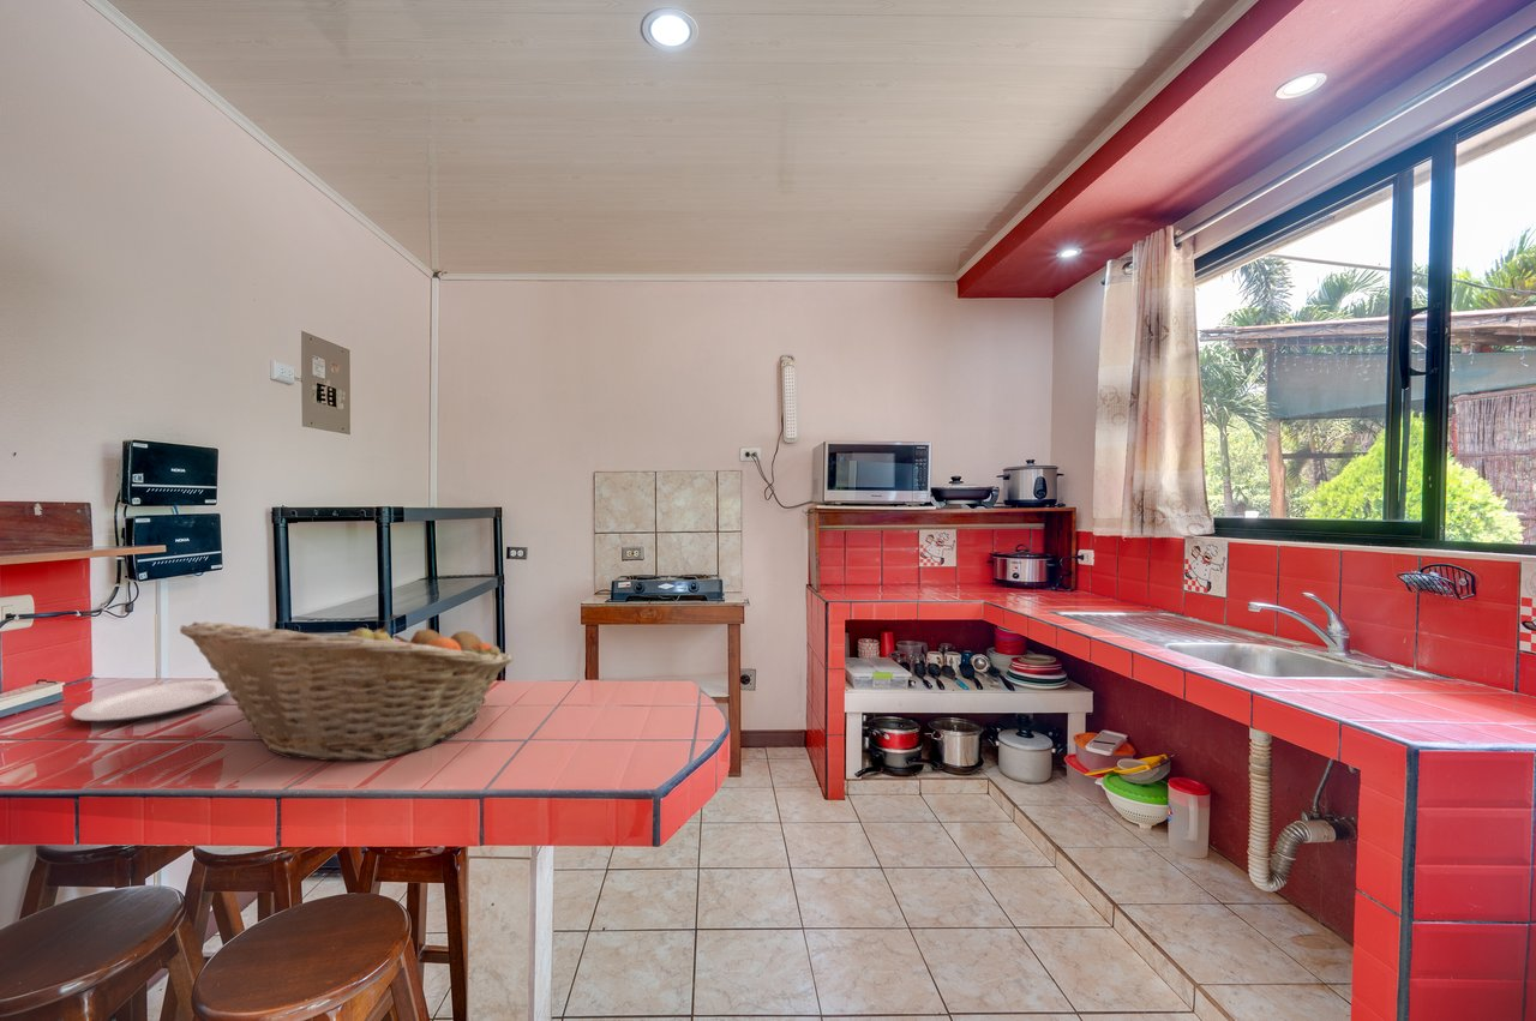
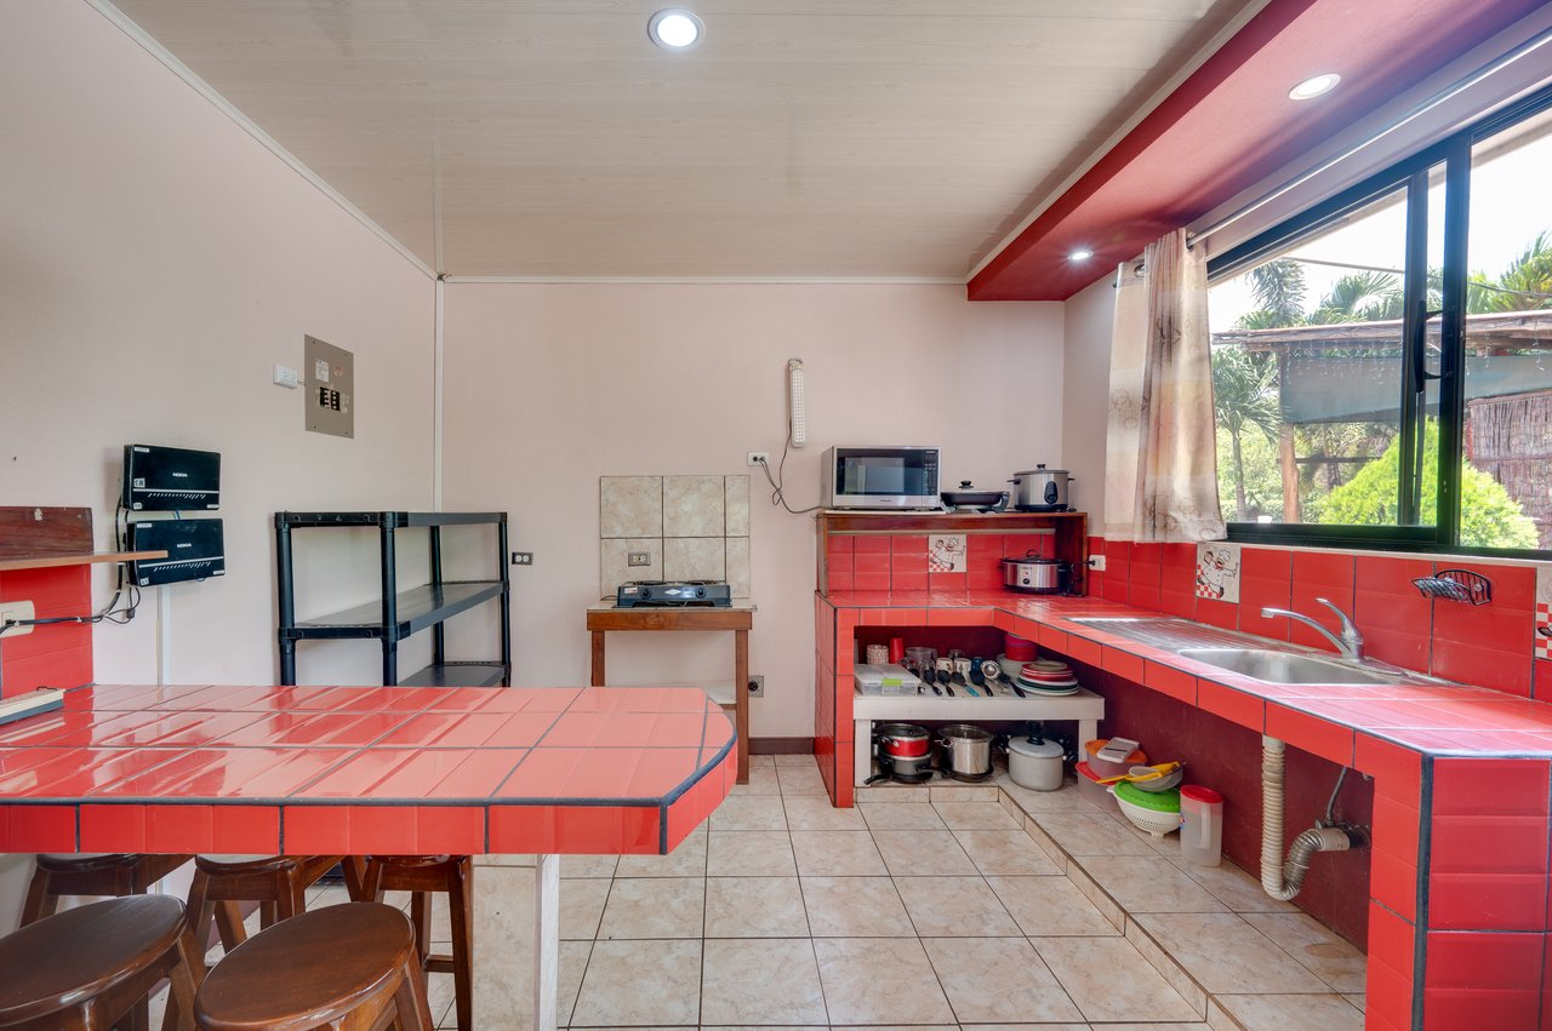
- fruit basket [179,613,514,762]
- plate [70,679,229,723]
